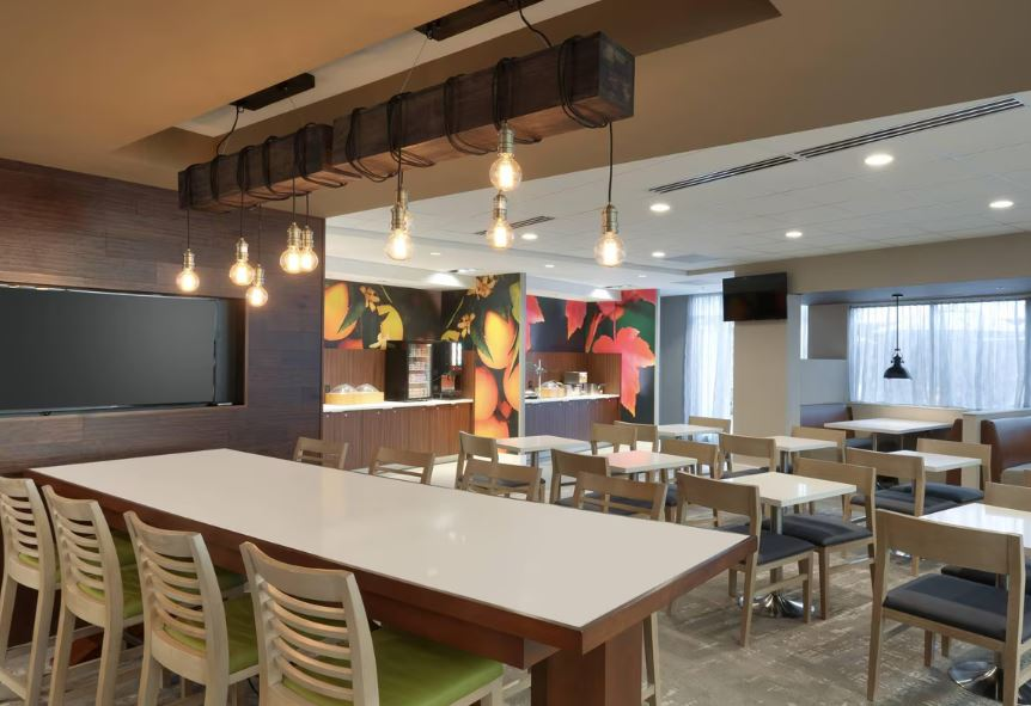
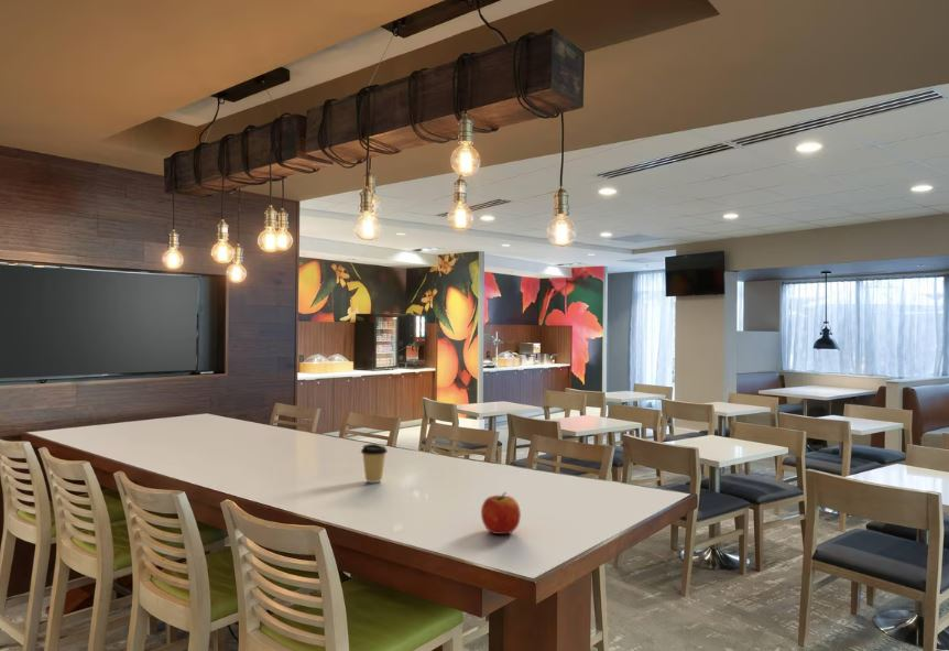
+ apple [480,491,522,535]
+ coffee cup [360,443,389,484]
